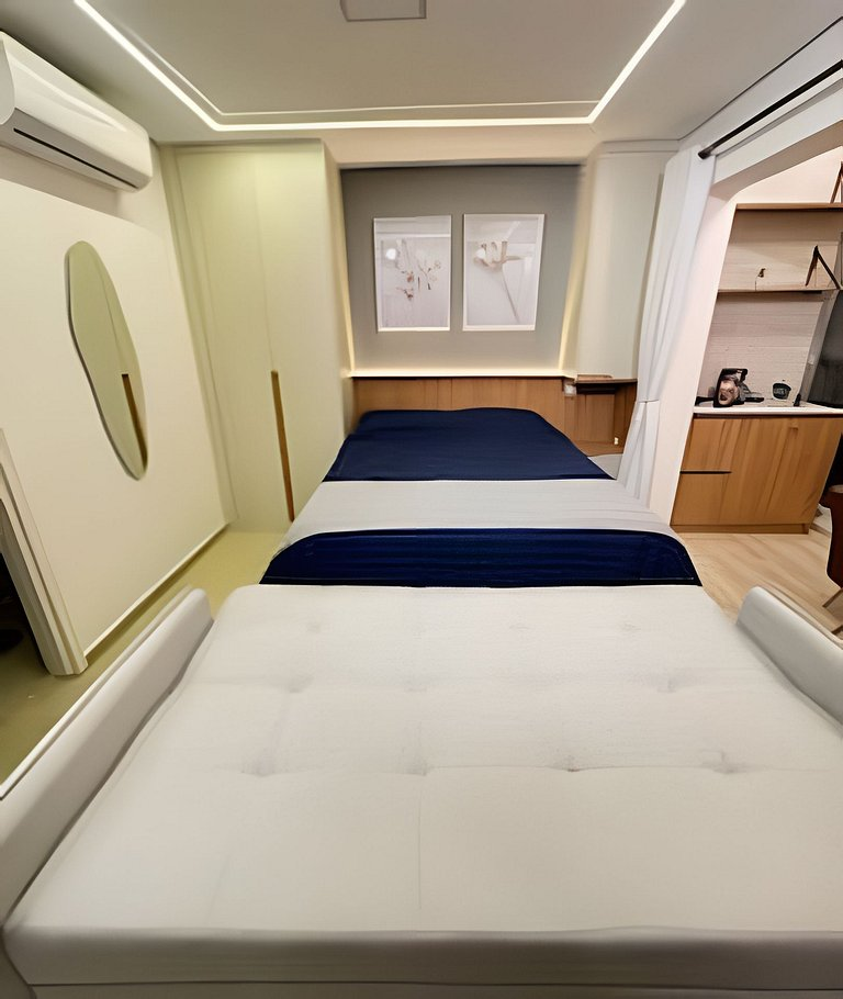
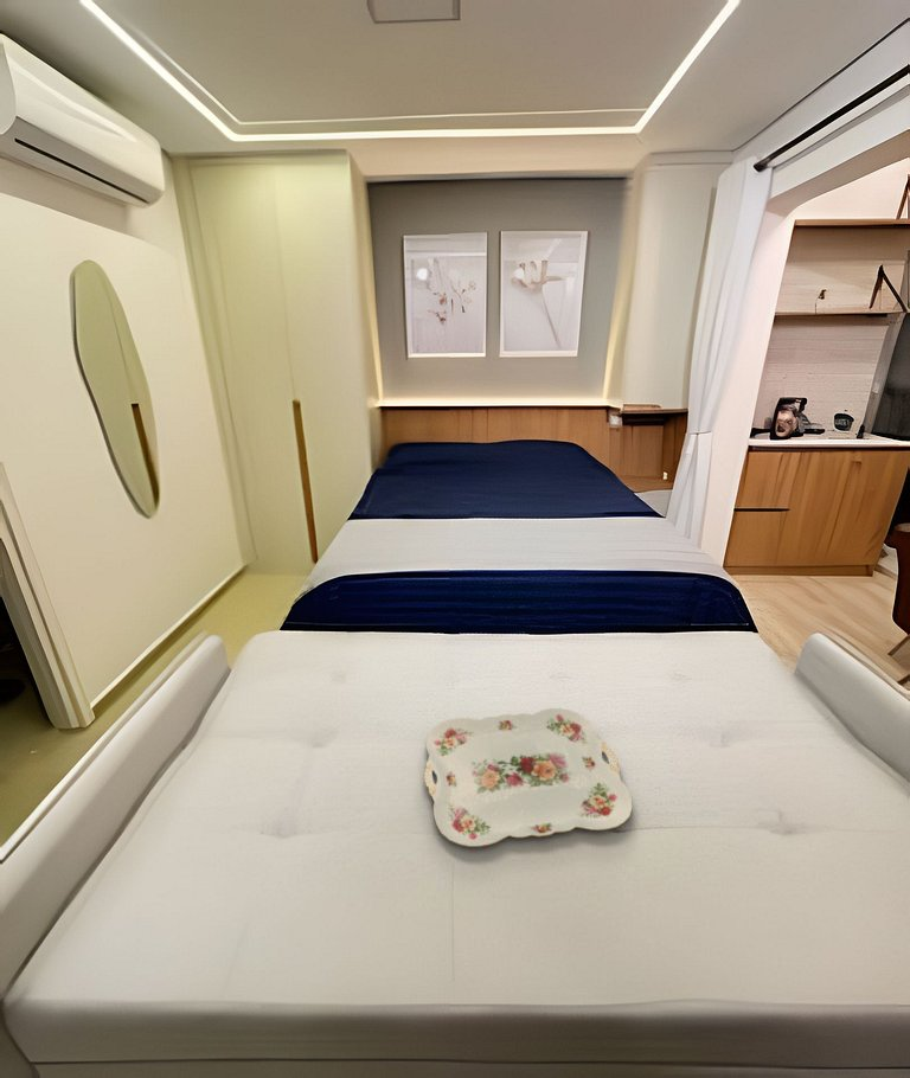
+ serving tray [423,707,634,848]
